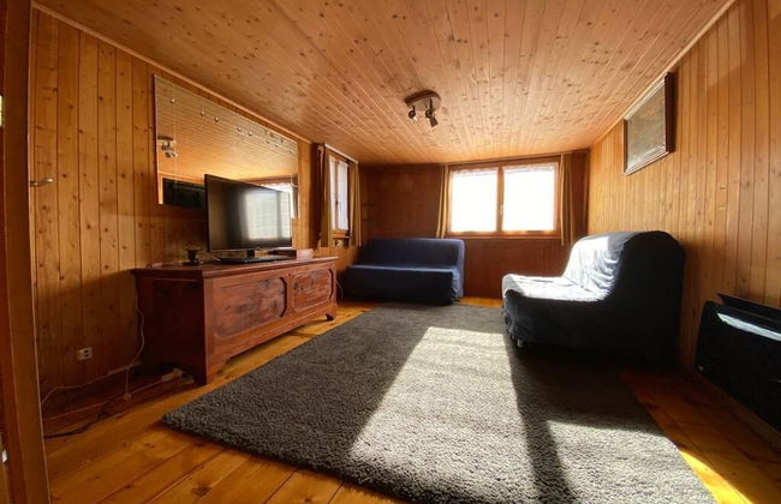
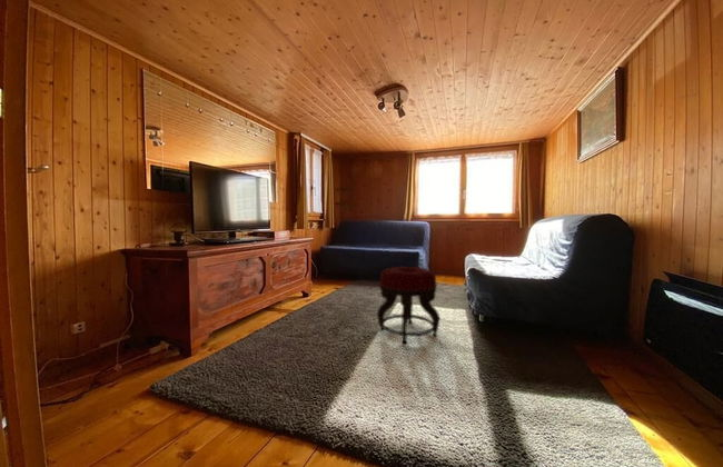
+ stool [376,266,440,344]
